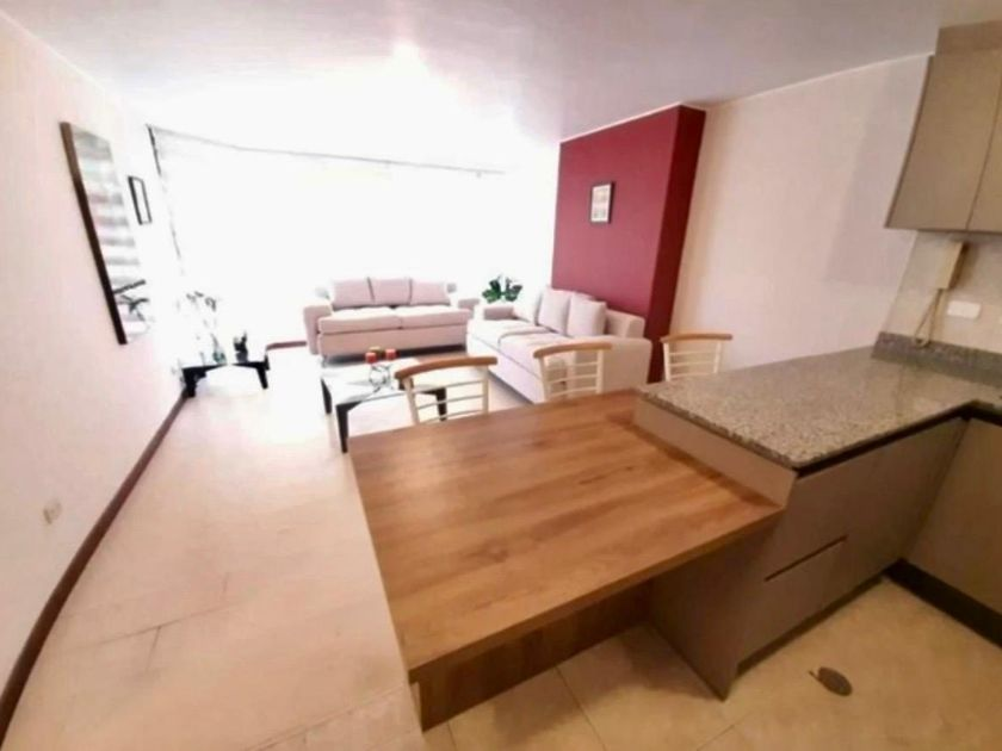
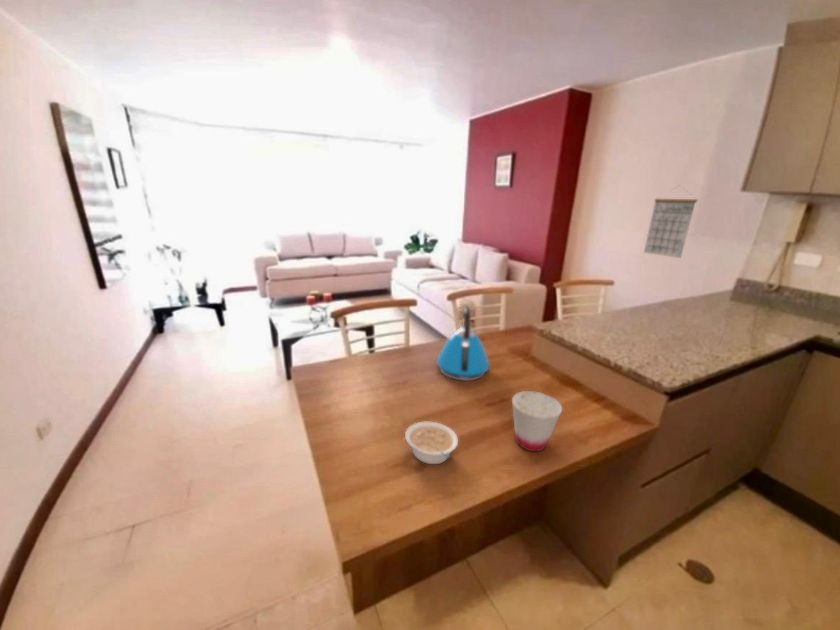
+ cup [511,390,563,453]
+ legume [404,421,459,465]
+ calendar [643,185,698,259]
+ kettle [436,305,491,382]
